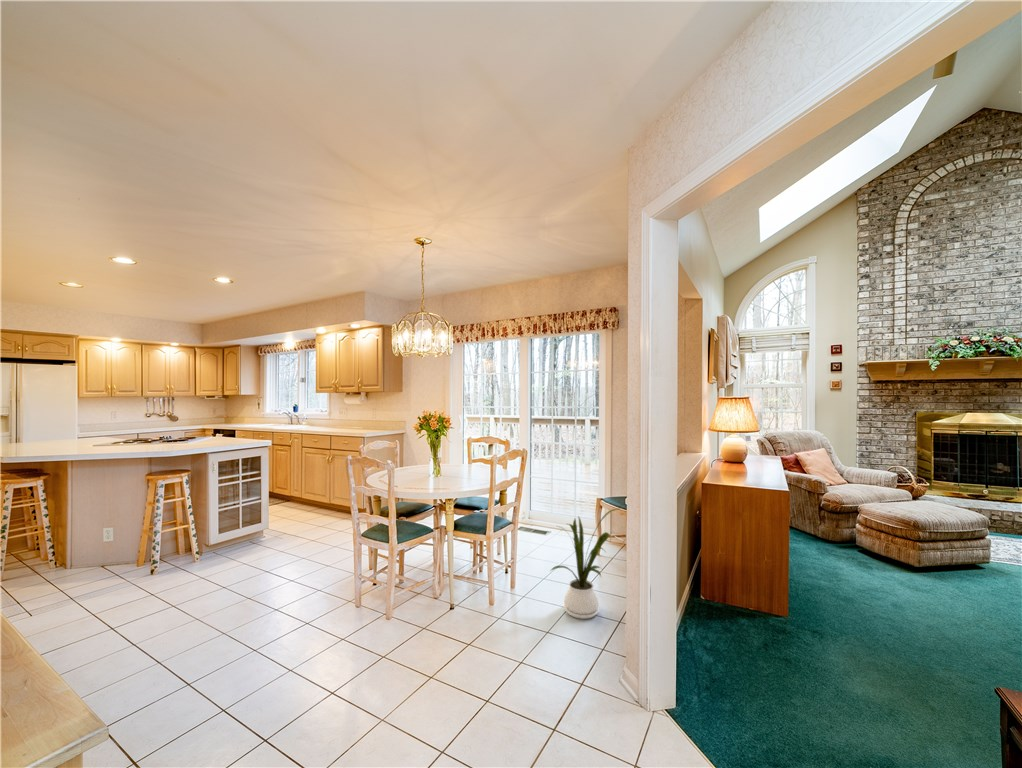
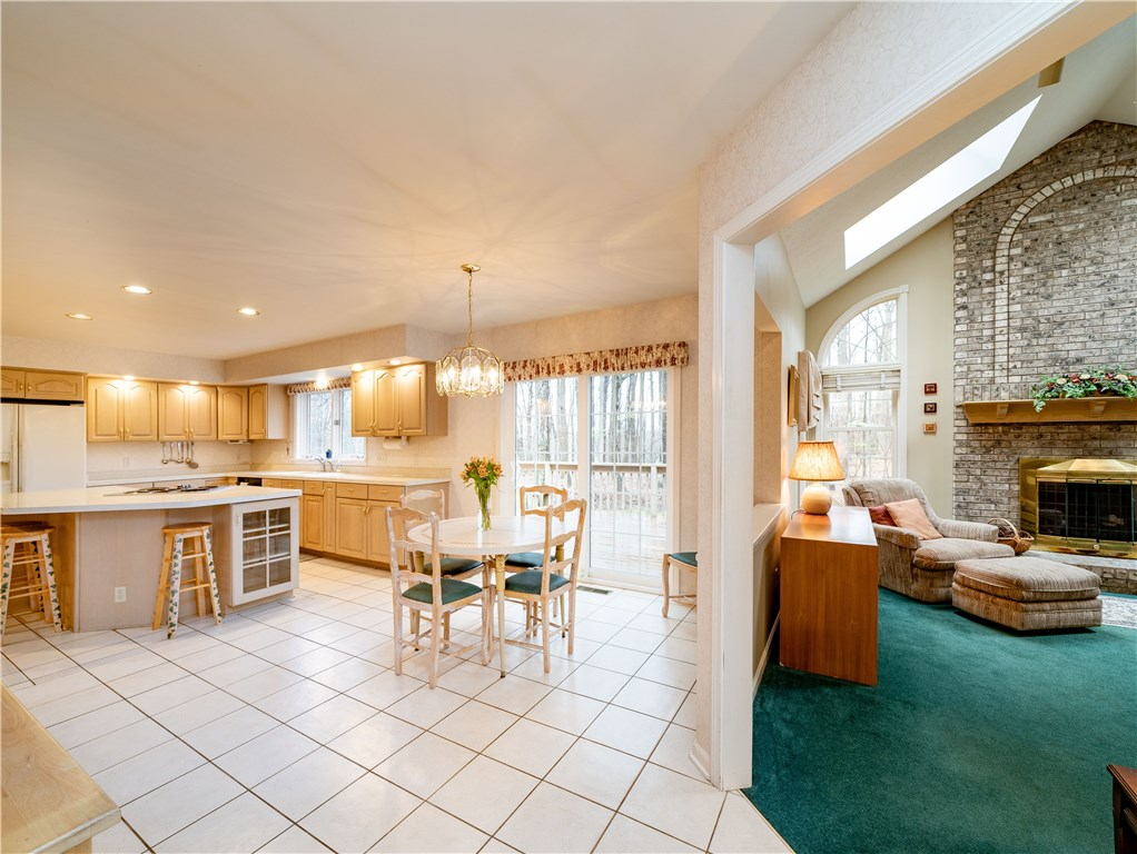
- house plant [550,508,619,620]
